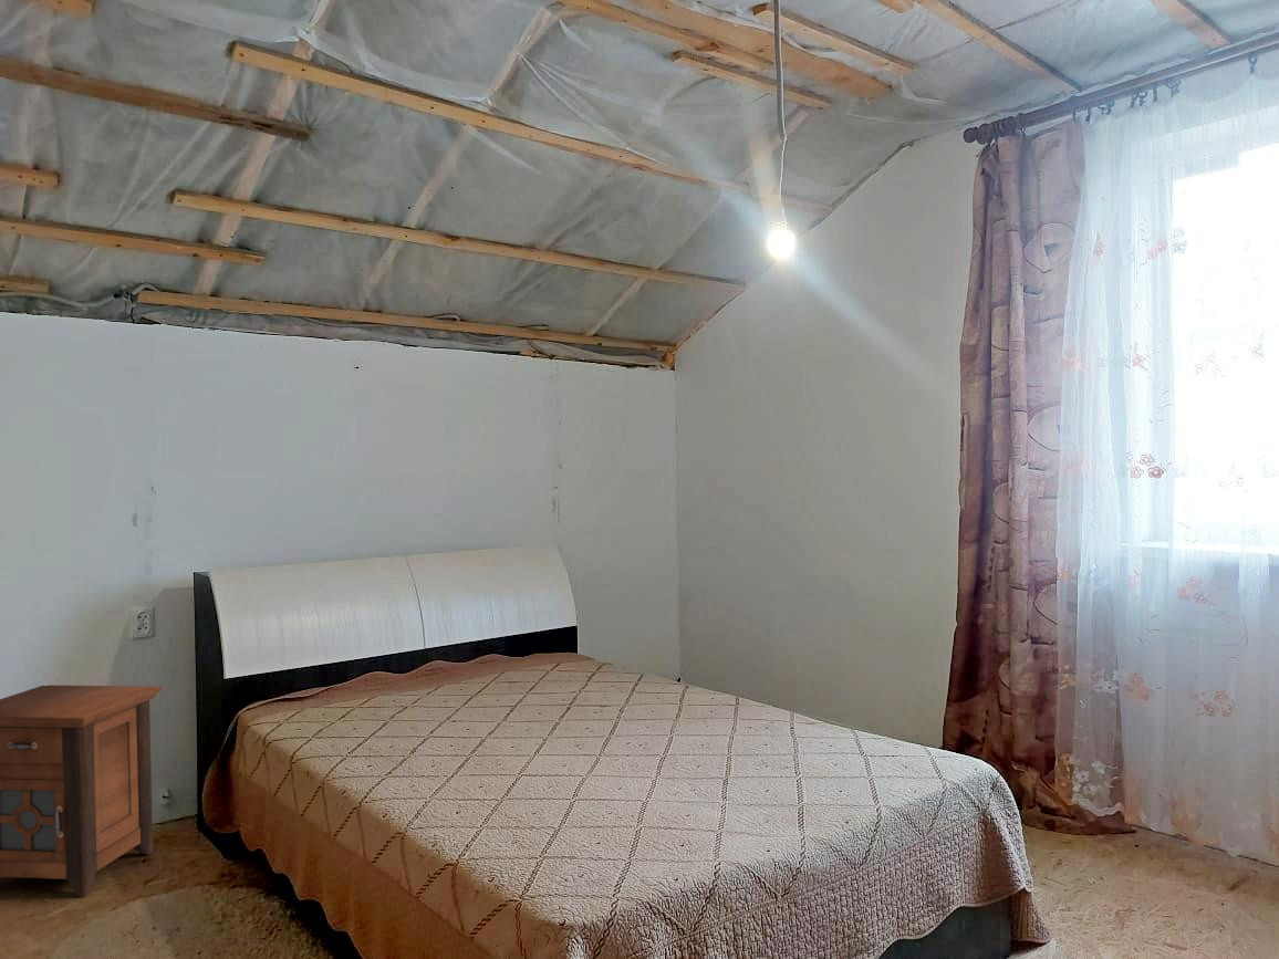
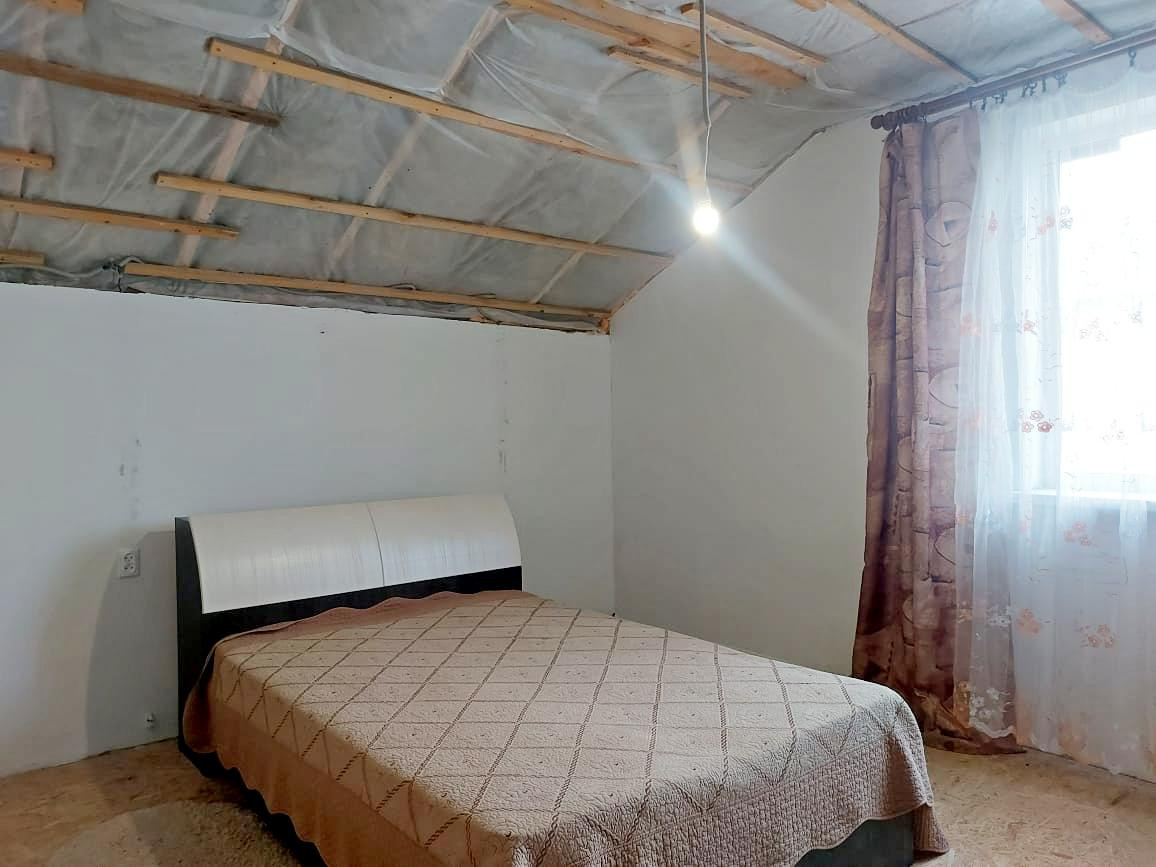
- nightstand [0,684,163,899]
